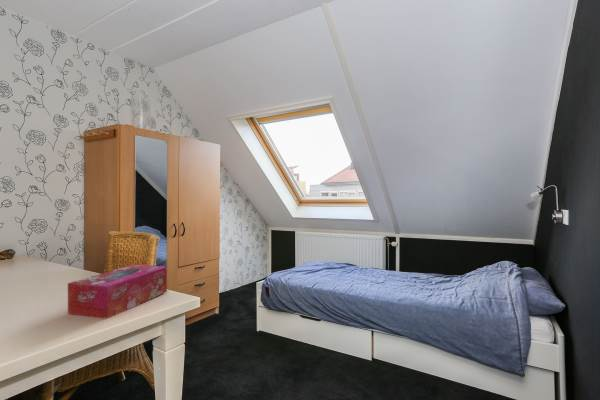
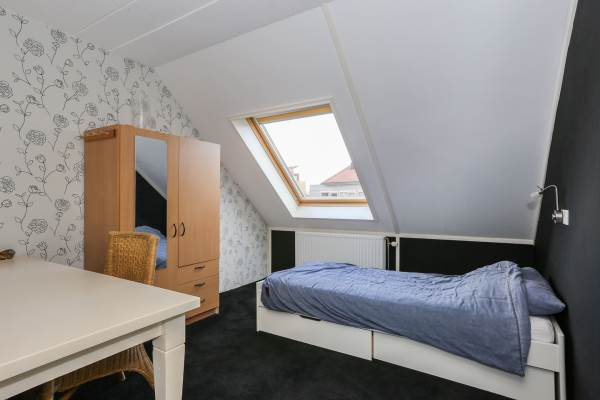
- tissue box [67,263,168,320]
